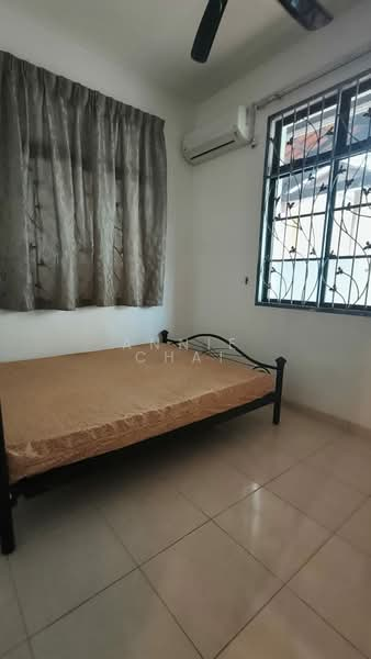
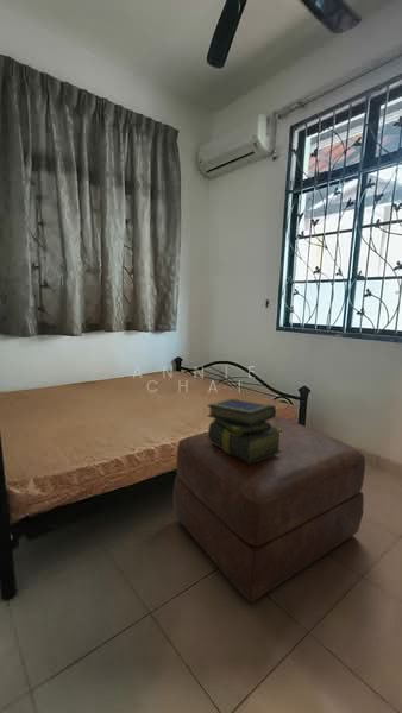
+ stack of books [206,397,283,463]
+ ottoman [171,415,366,604]
